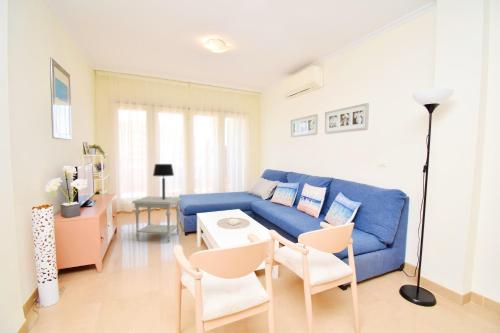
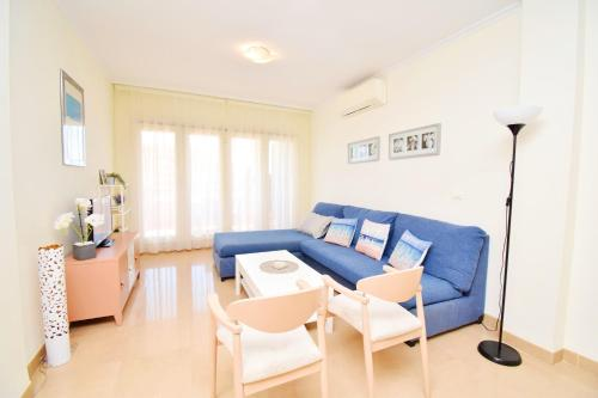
- side table [131,195,183,243]
- table lamp [152,163,175,200]
